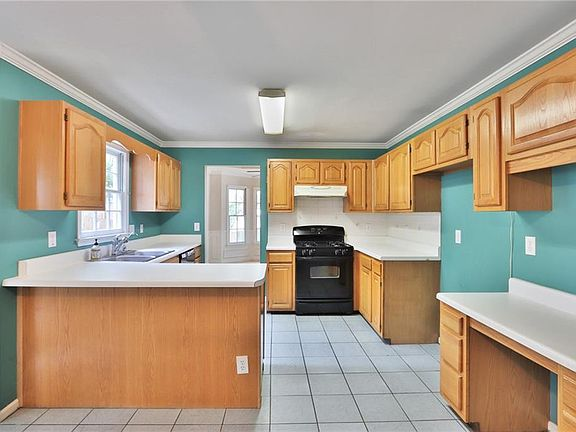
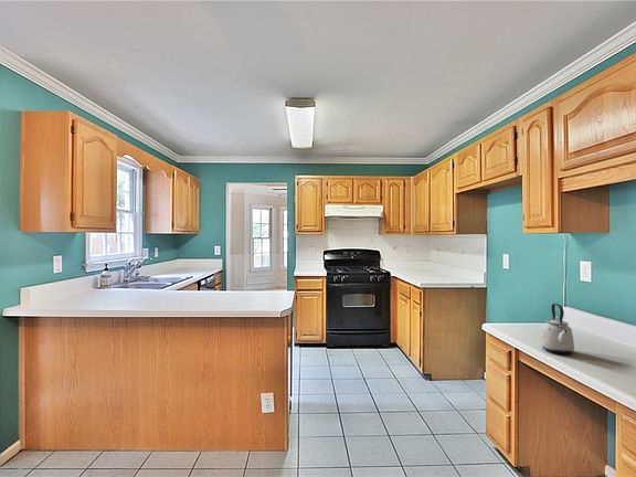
+ kettle [540,303,575,354]
